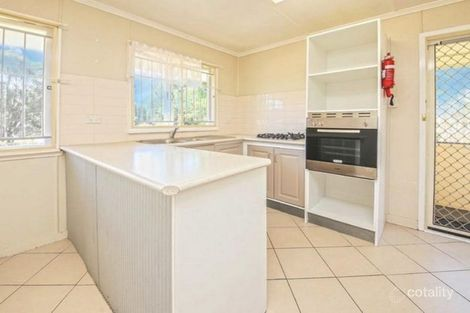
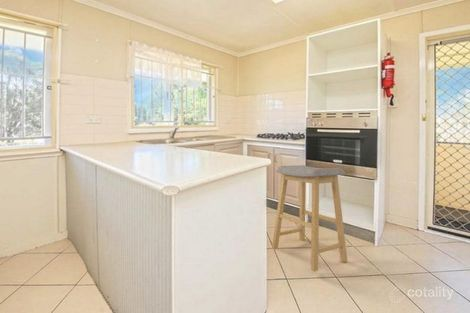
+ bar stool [271,164,348,272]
